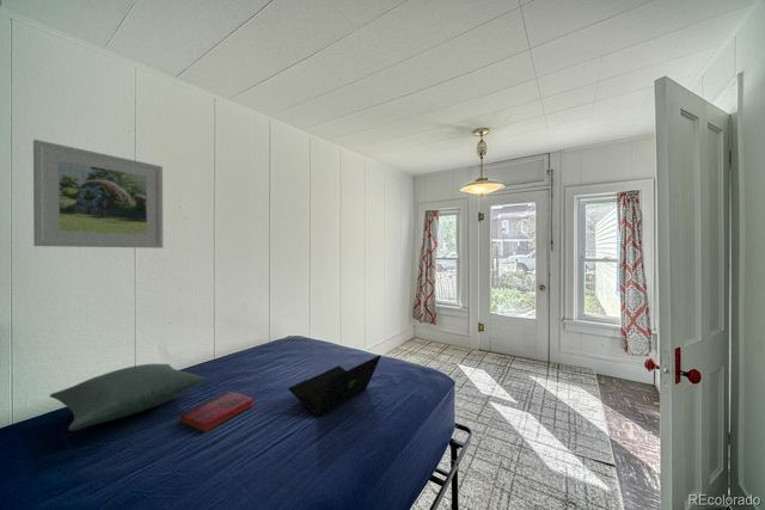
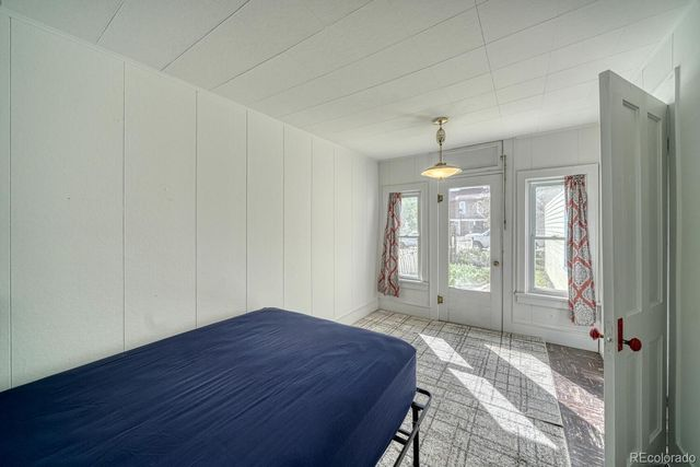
- pillow [48,363,206,431]
- hardback book [179,391,255,434]
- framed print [32,139,164,250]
- laptop [288,354,382,418]
